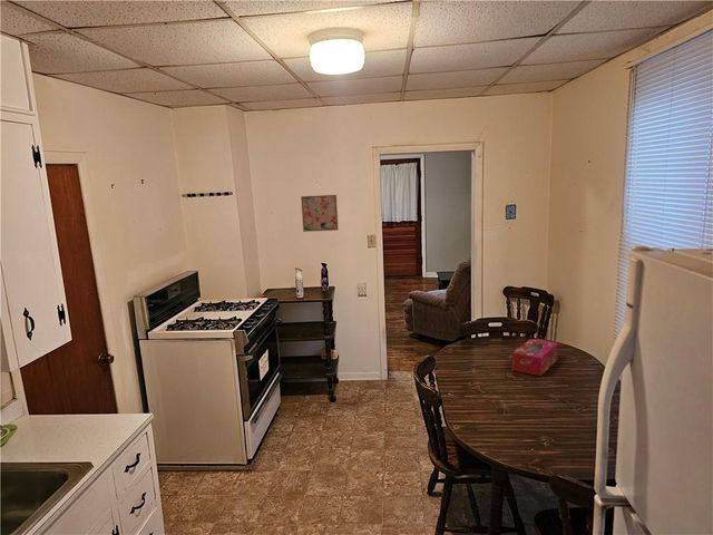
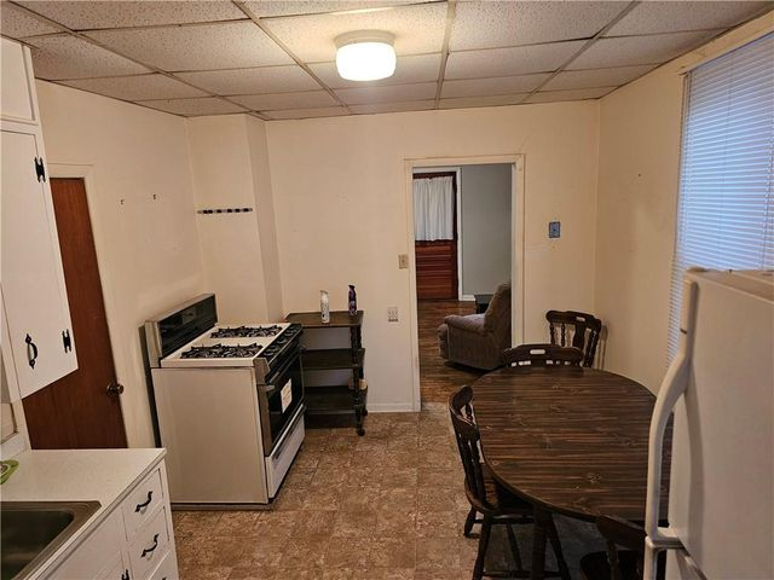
- tissue box [511,338,559,377]
- wall art [300,194,340,233]
